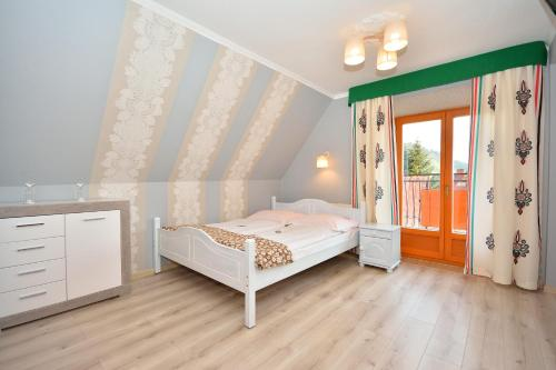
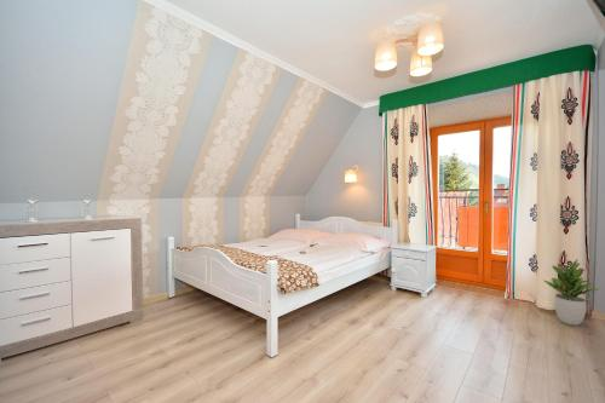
+ potted plant [543,258,600,327]
